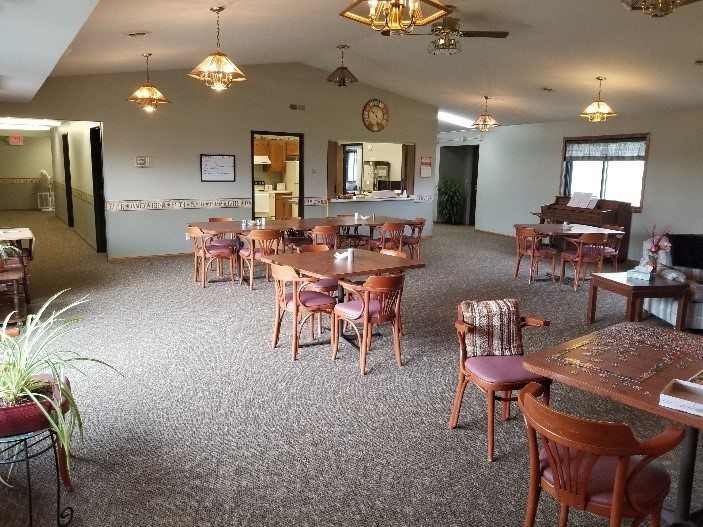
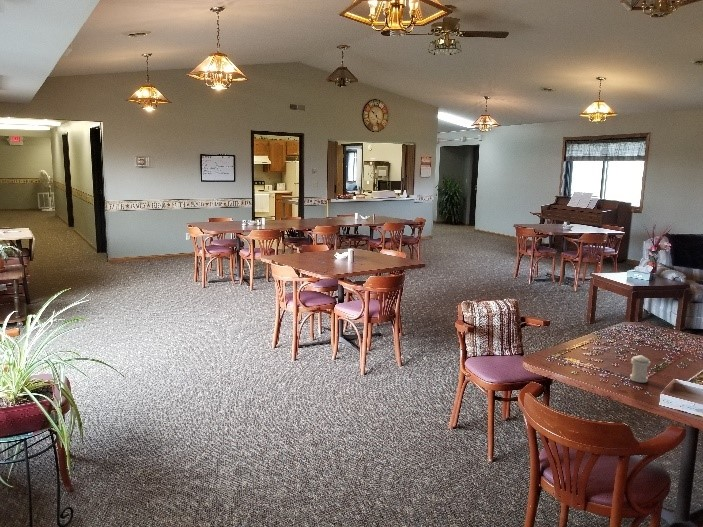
+ pepper shaker [629,354,651,383]
